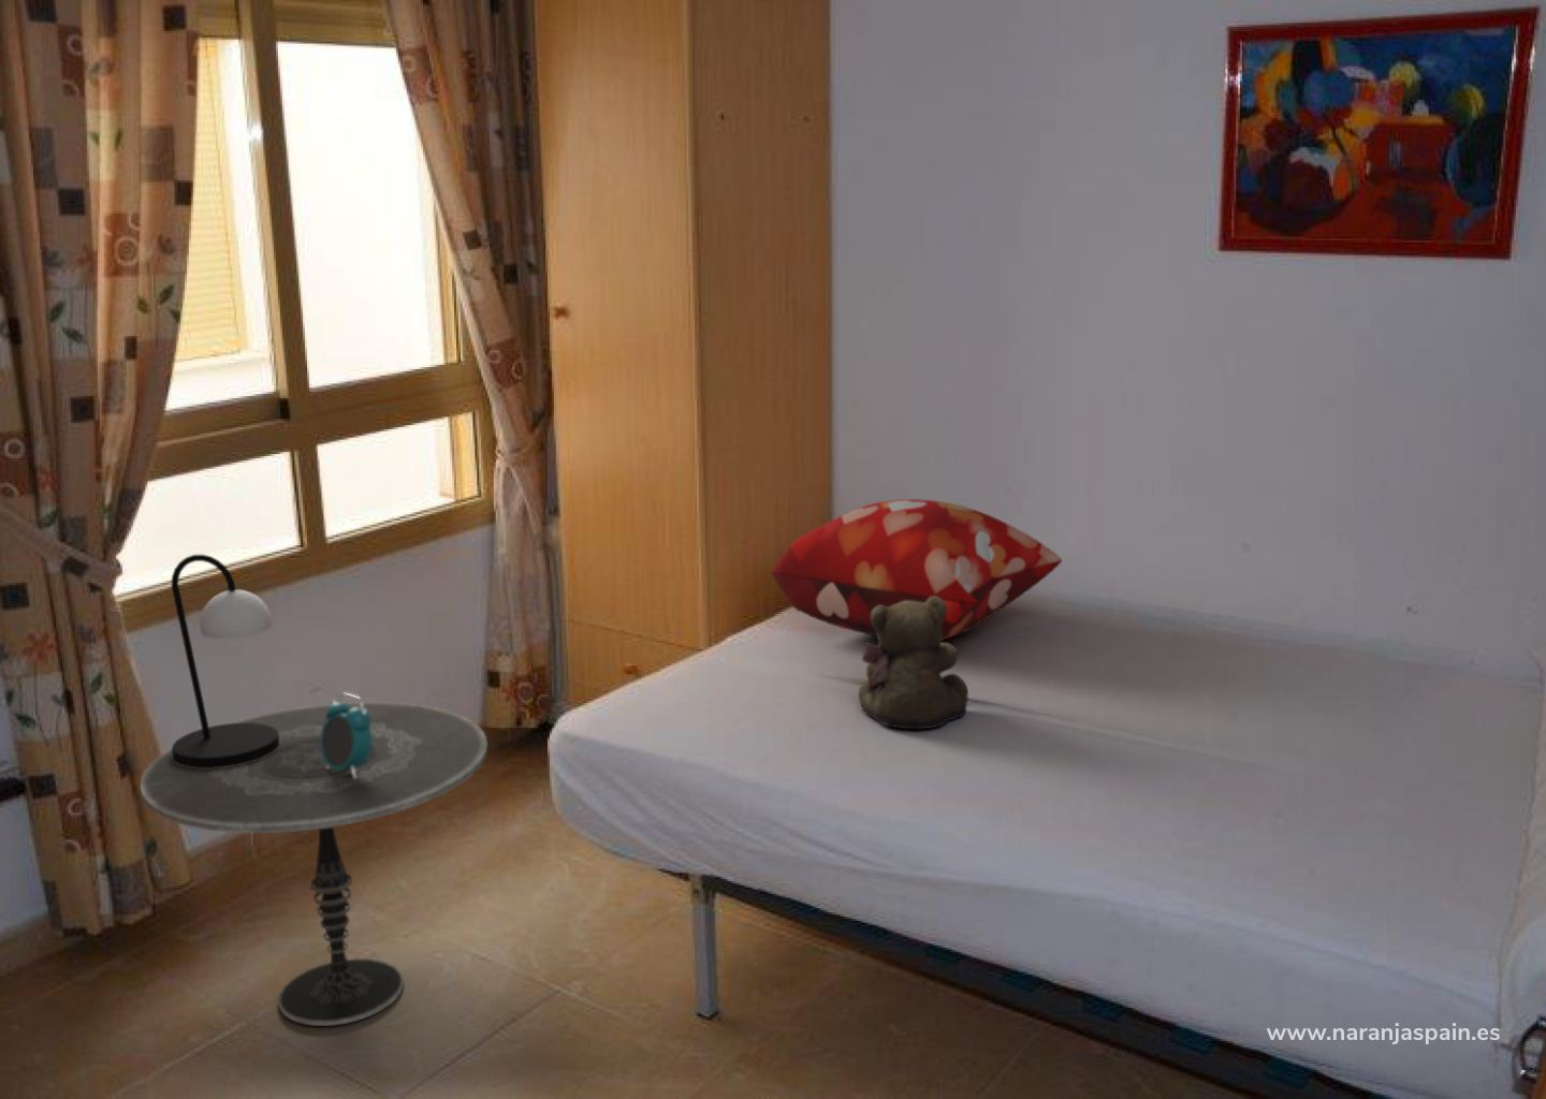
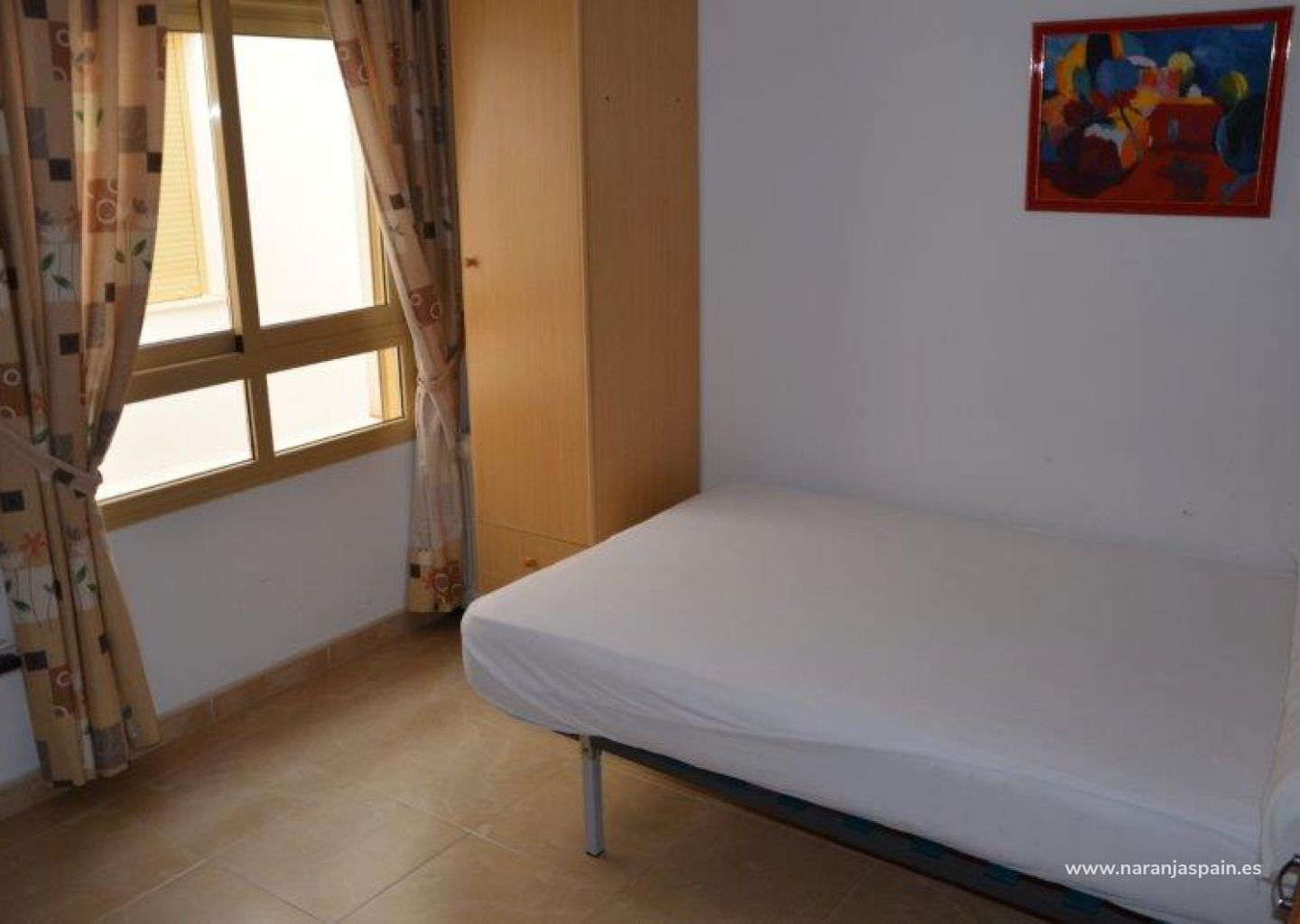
- teddy bear [857,596,968,730]
- decorative pillow [769,498,1063,641]
- side table [139,702,489,1028]
- table lamp [170,554,279,767]
- alarm clock [320,692,371,779]
